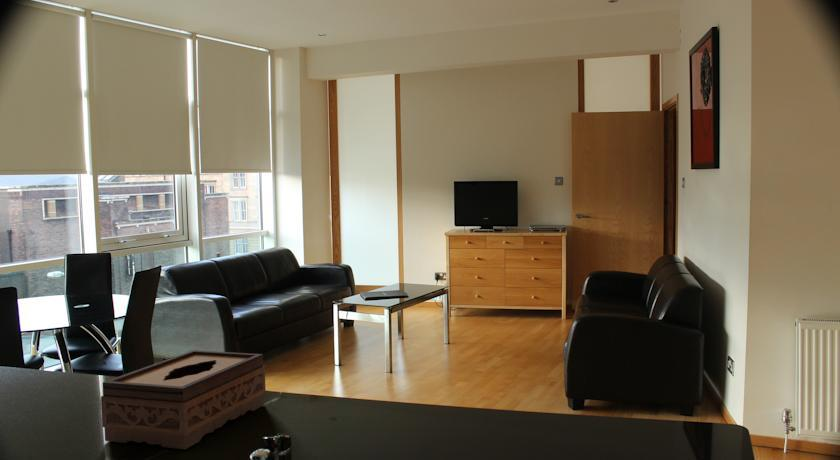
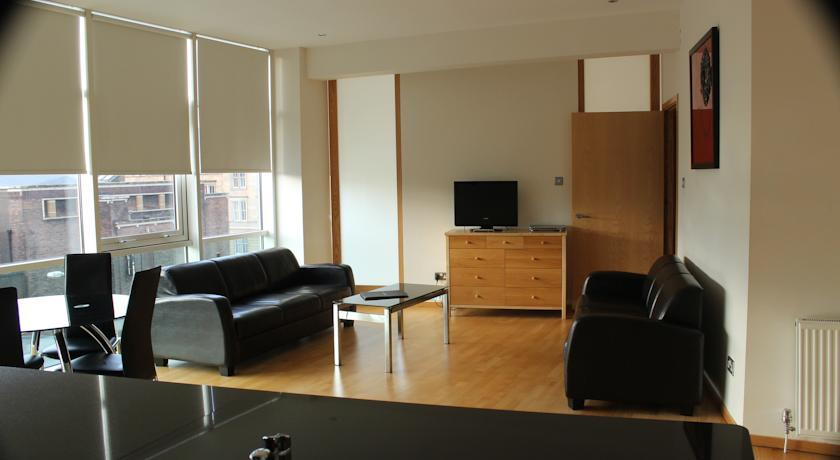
- tissue box [100,349,267,450]
